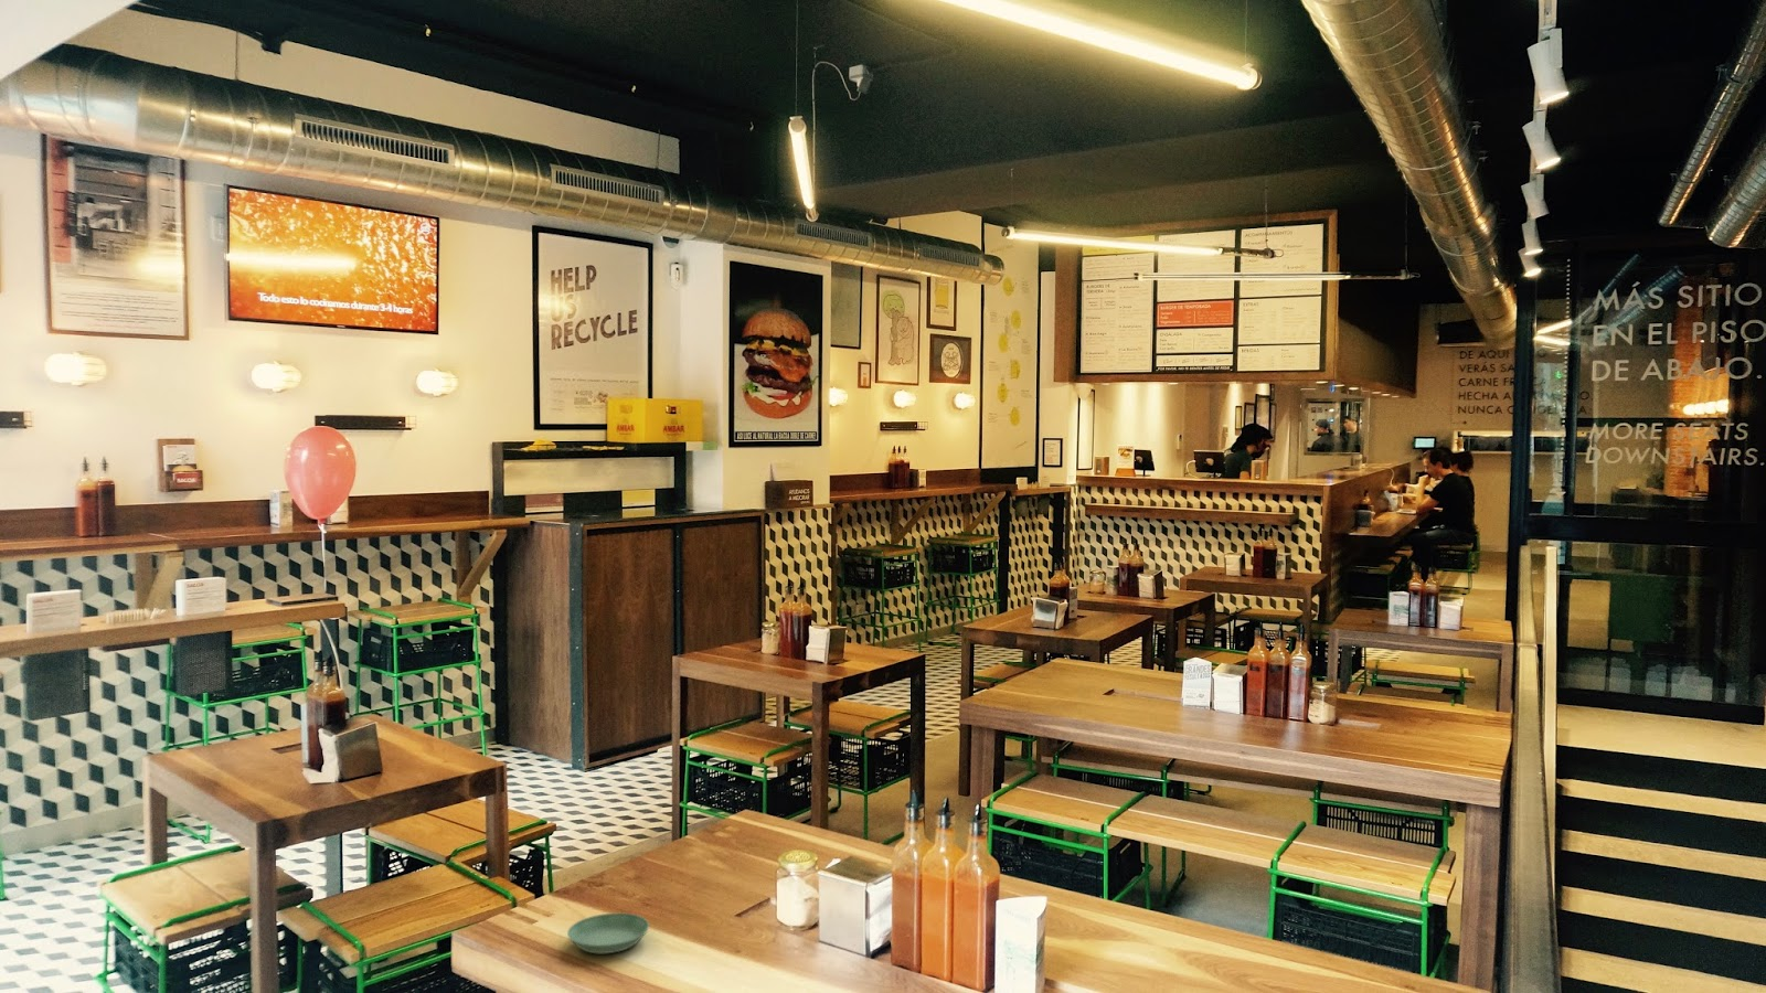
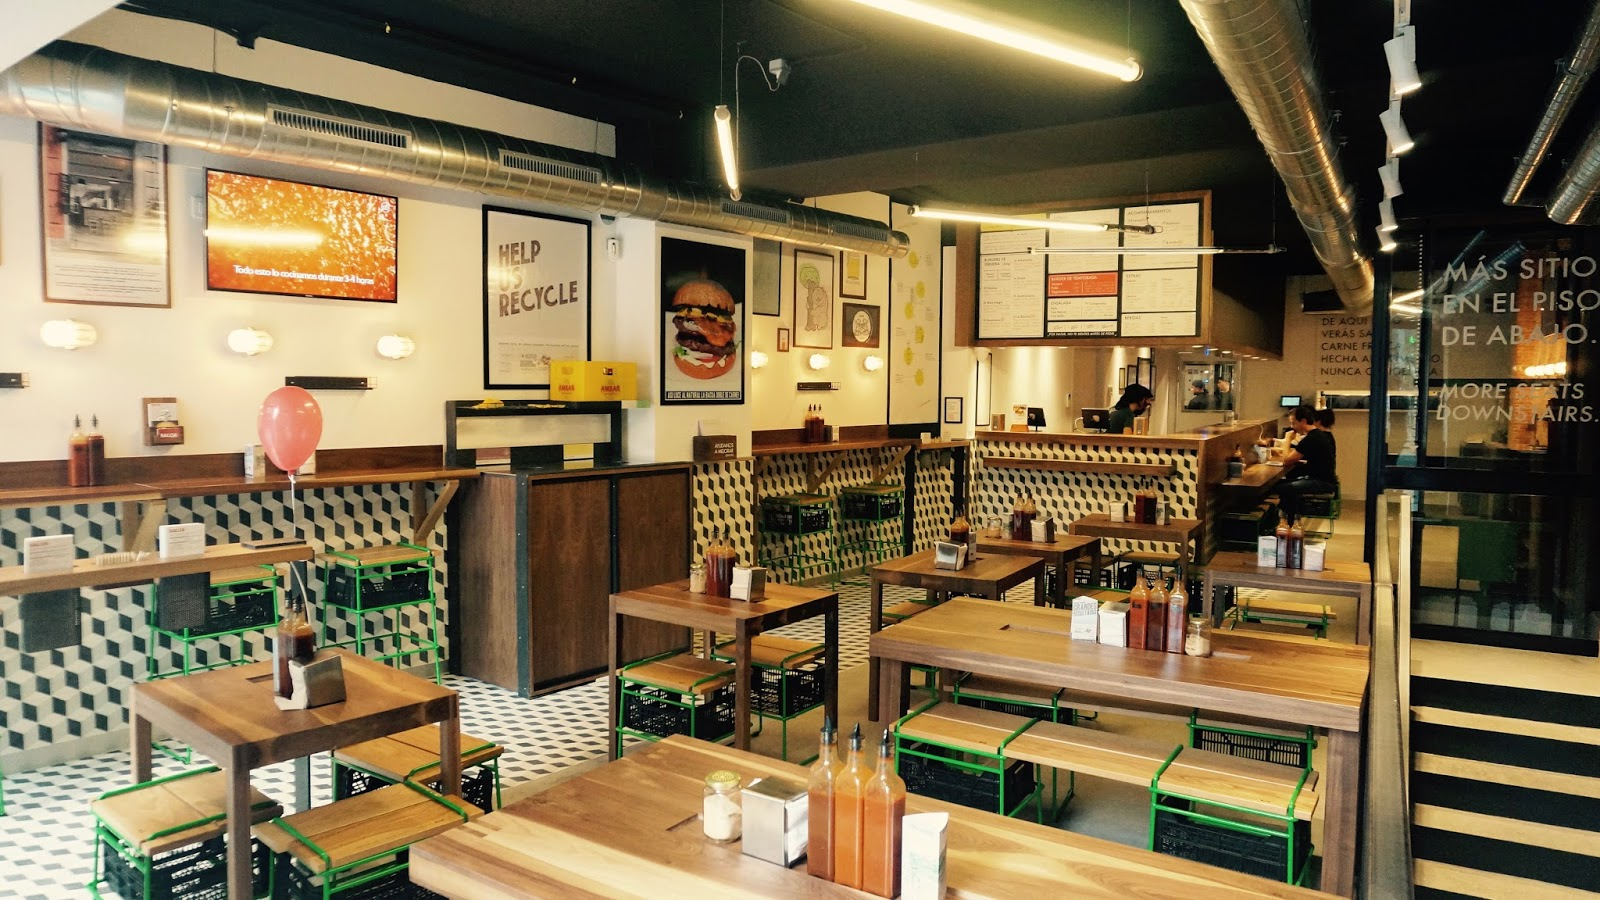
- saucer [566,912,650,955]
